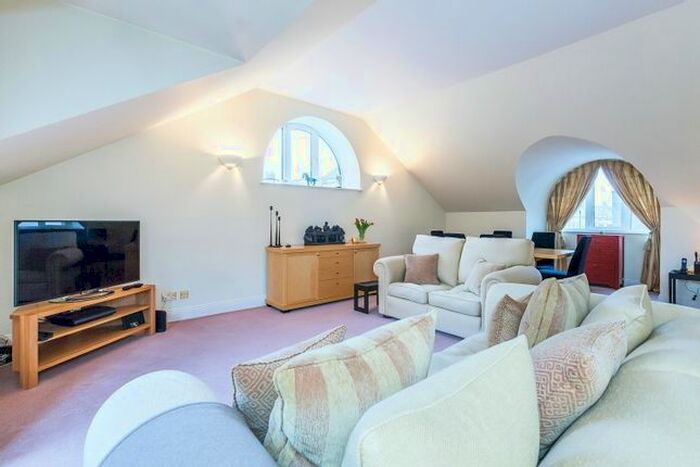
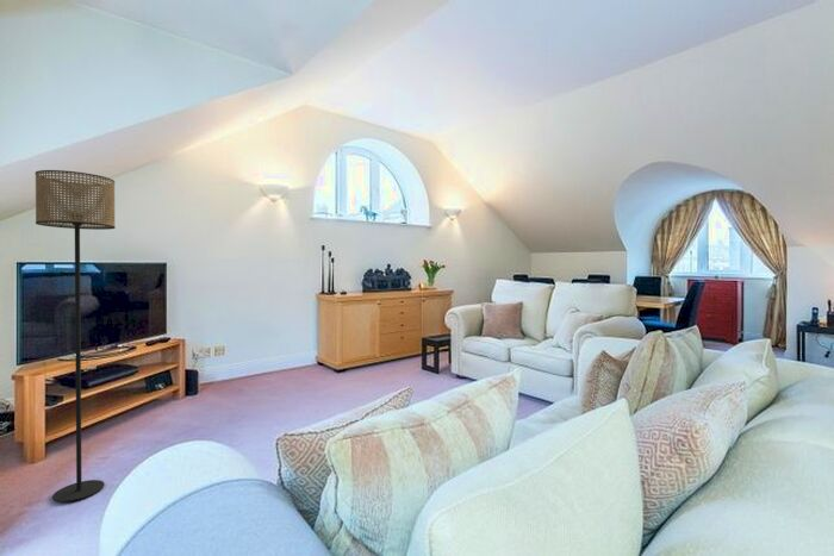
+ floor lamp [35,169,116,504]
